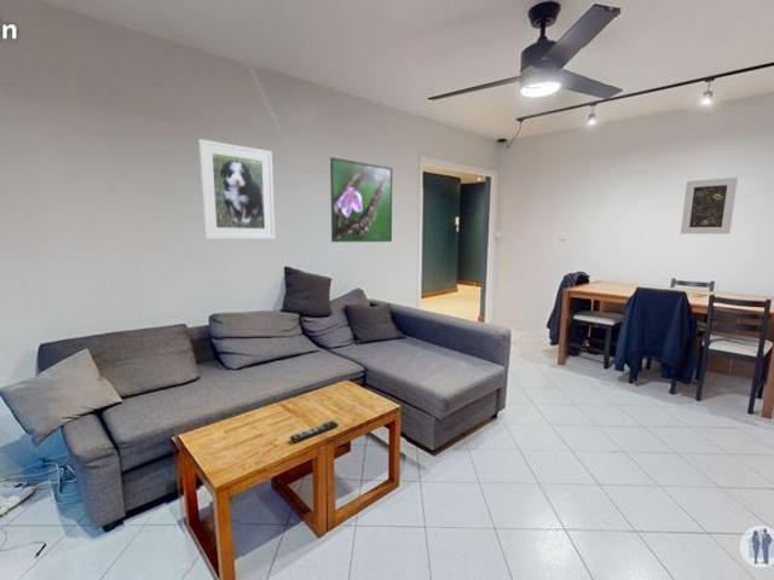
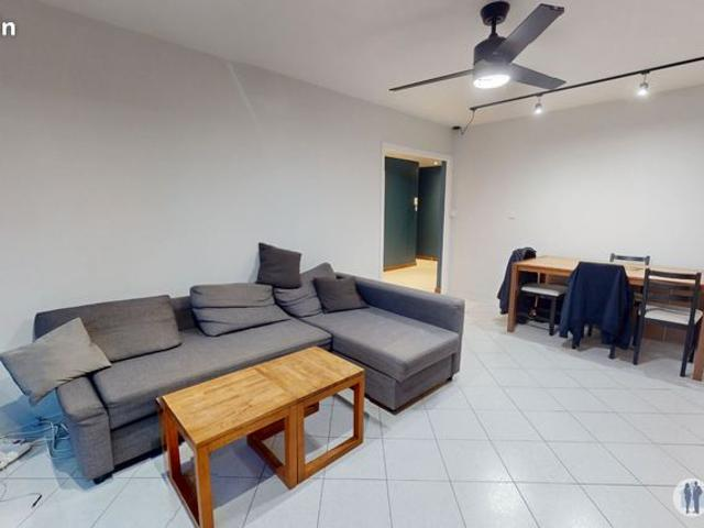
- remote control [289,419,340,443]
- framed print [197,138,276,240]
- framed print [329,156,393,243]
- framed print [680,176,739,234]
